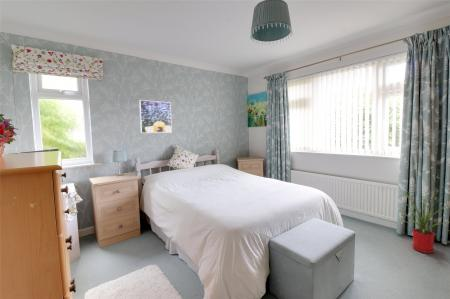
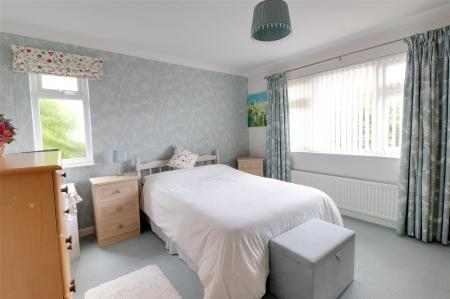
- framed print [138,99,173,134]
- house plant [397,190,450,254]
